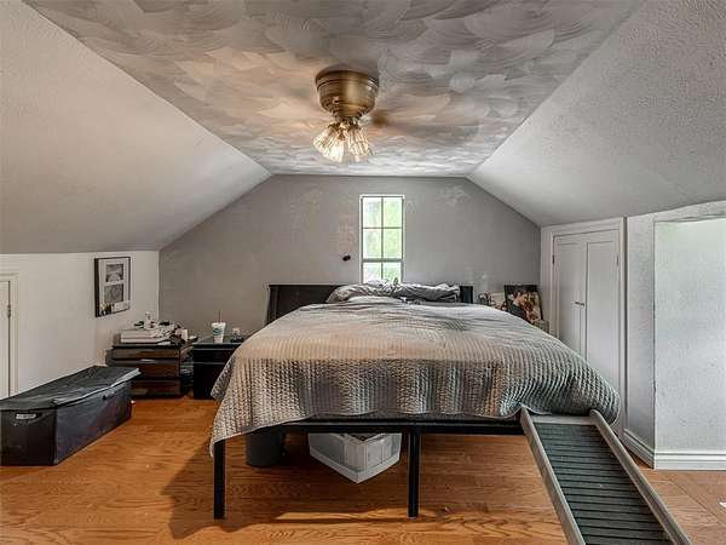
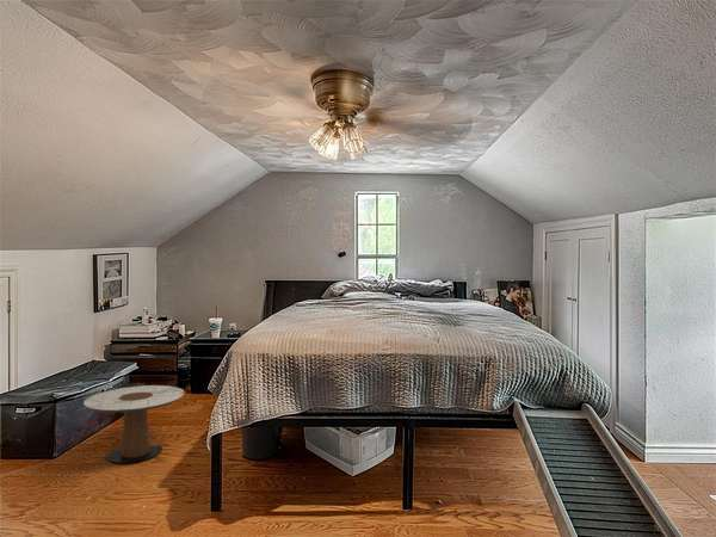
+ side table [82,384,185,464]
